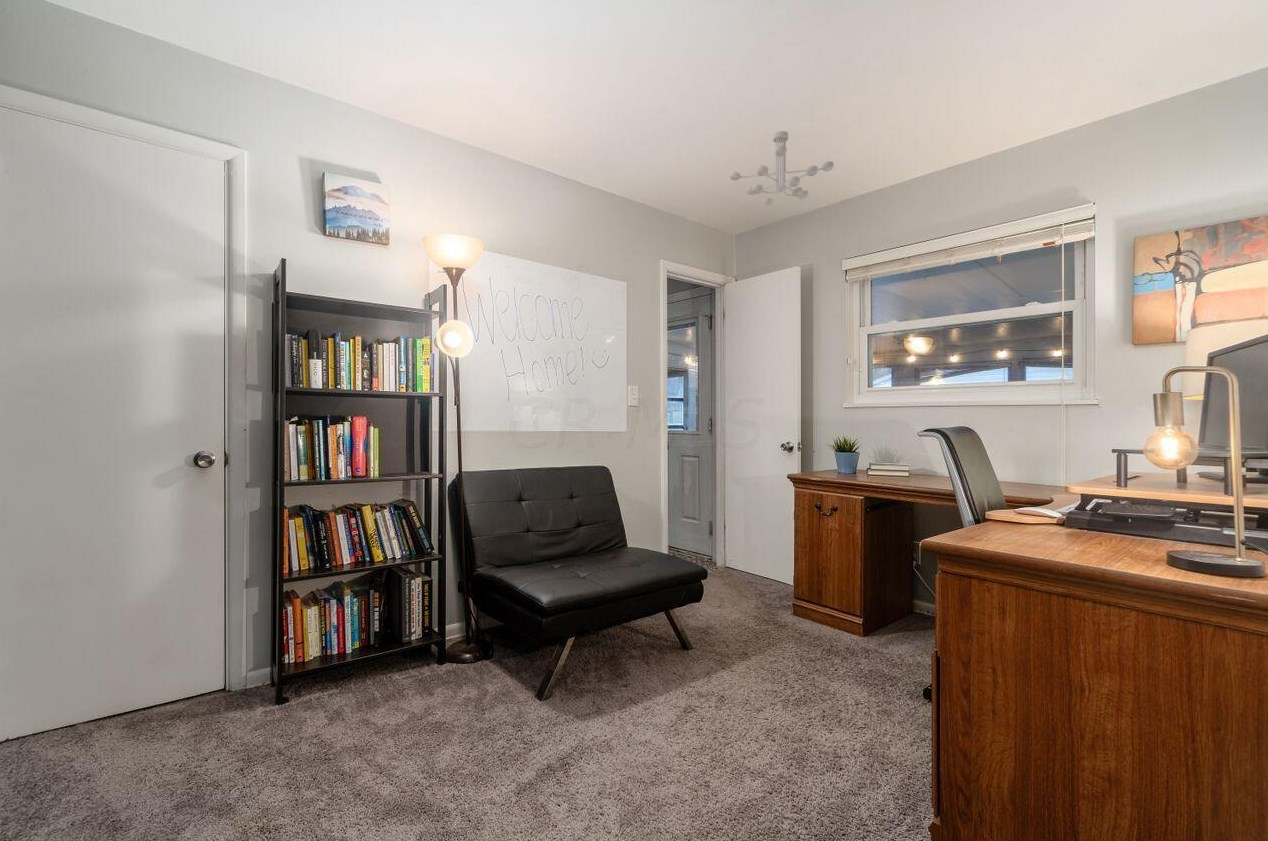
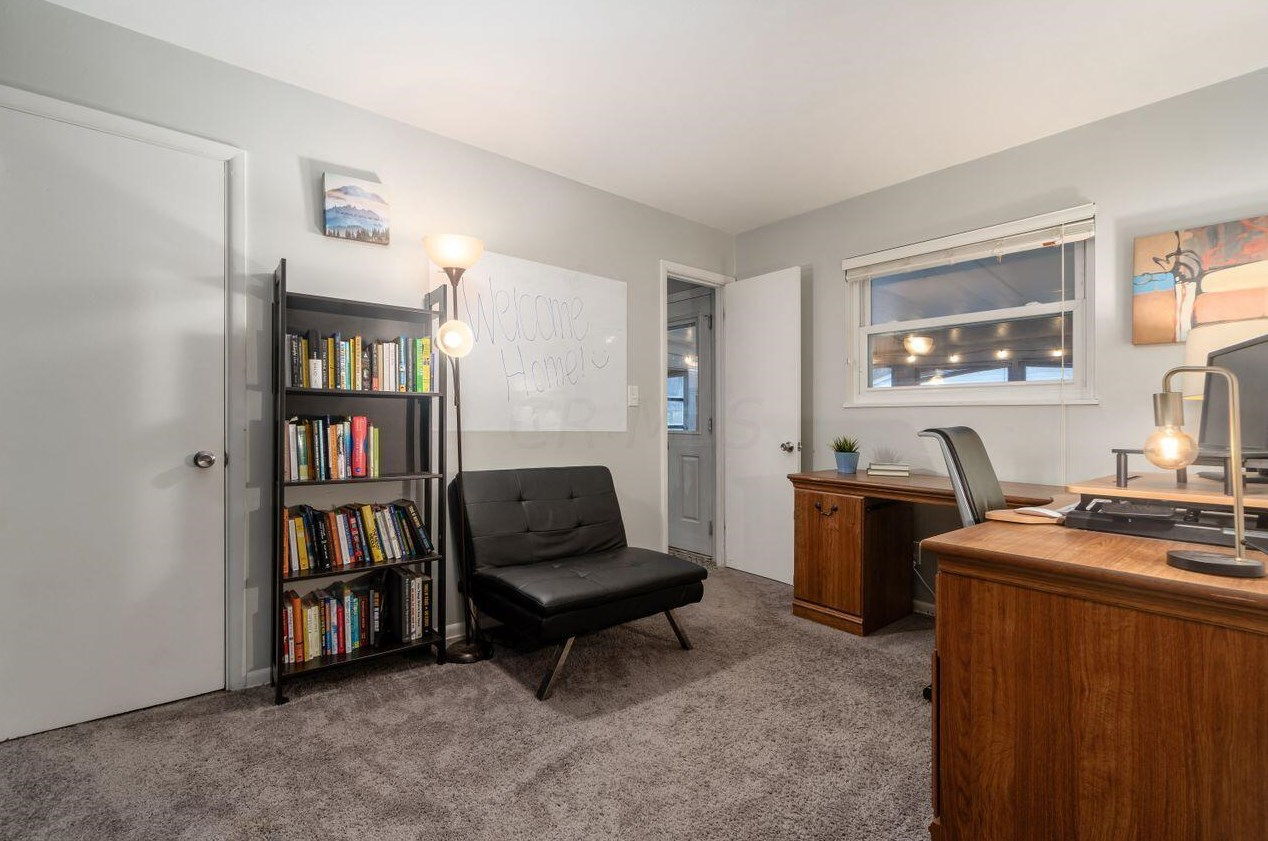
- ceiling light fixture [728,130,835,206]
